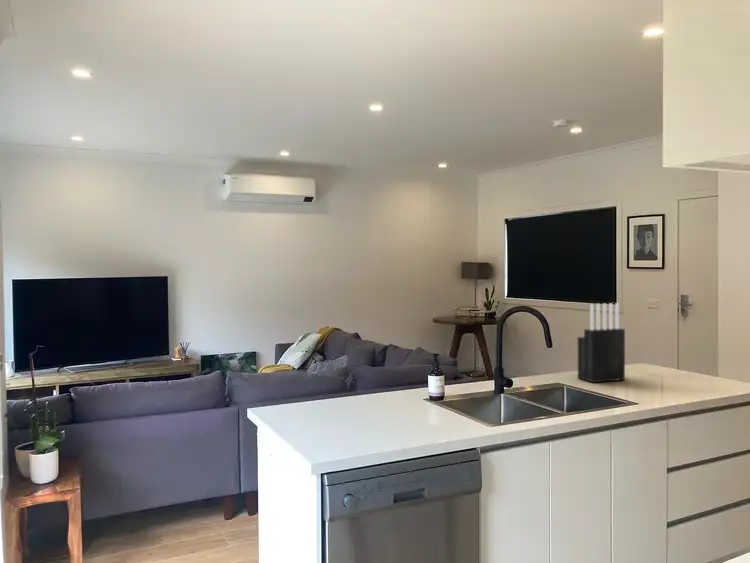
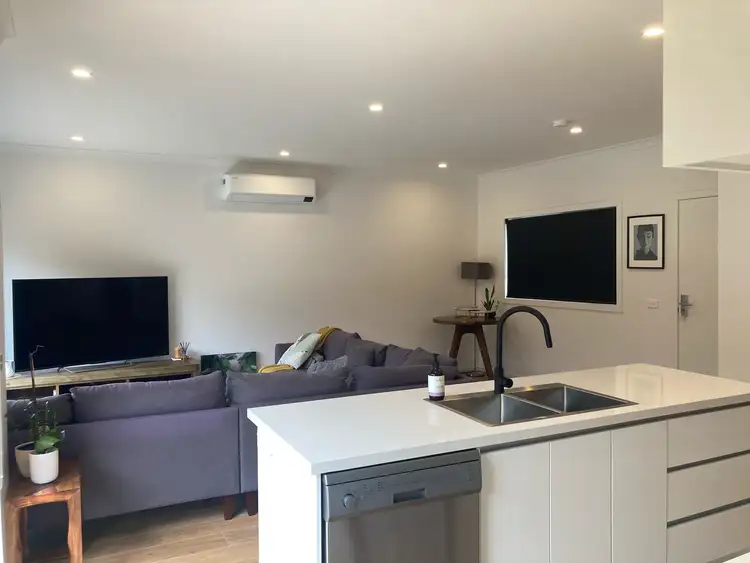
- knife block [577,302,626,384]
